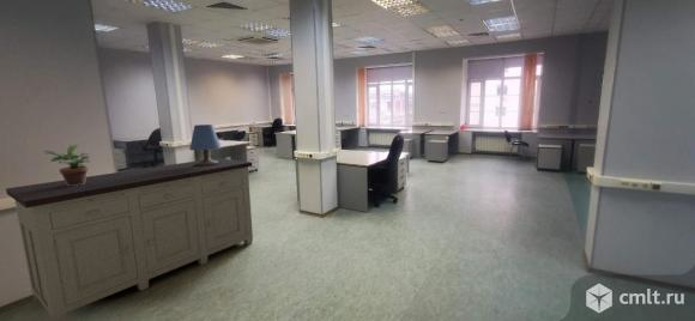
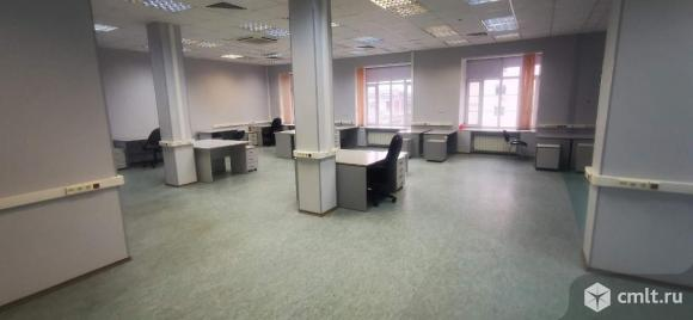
- table lamp [188,123,222,166]
- sideboard [5,157,254,321]
- potted plant [42,143,91,186]
